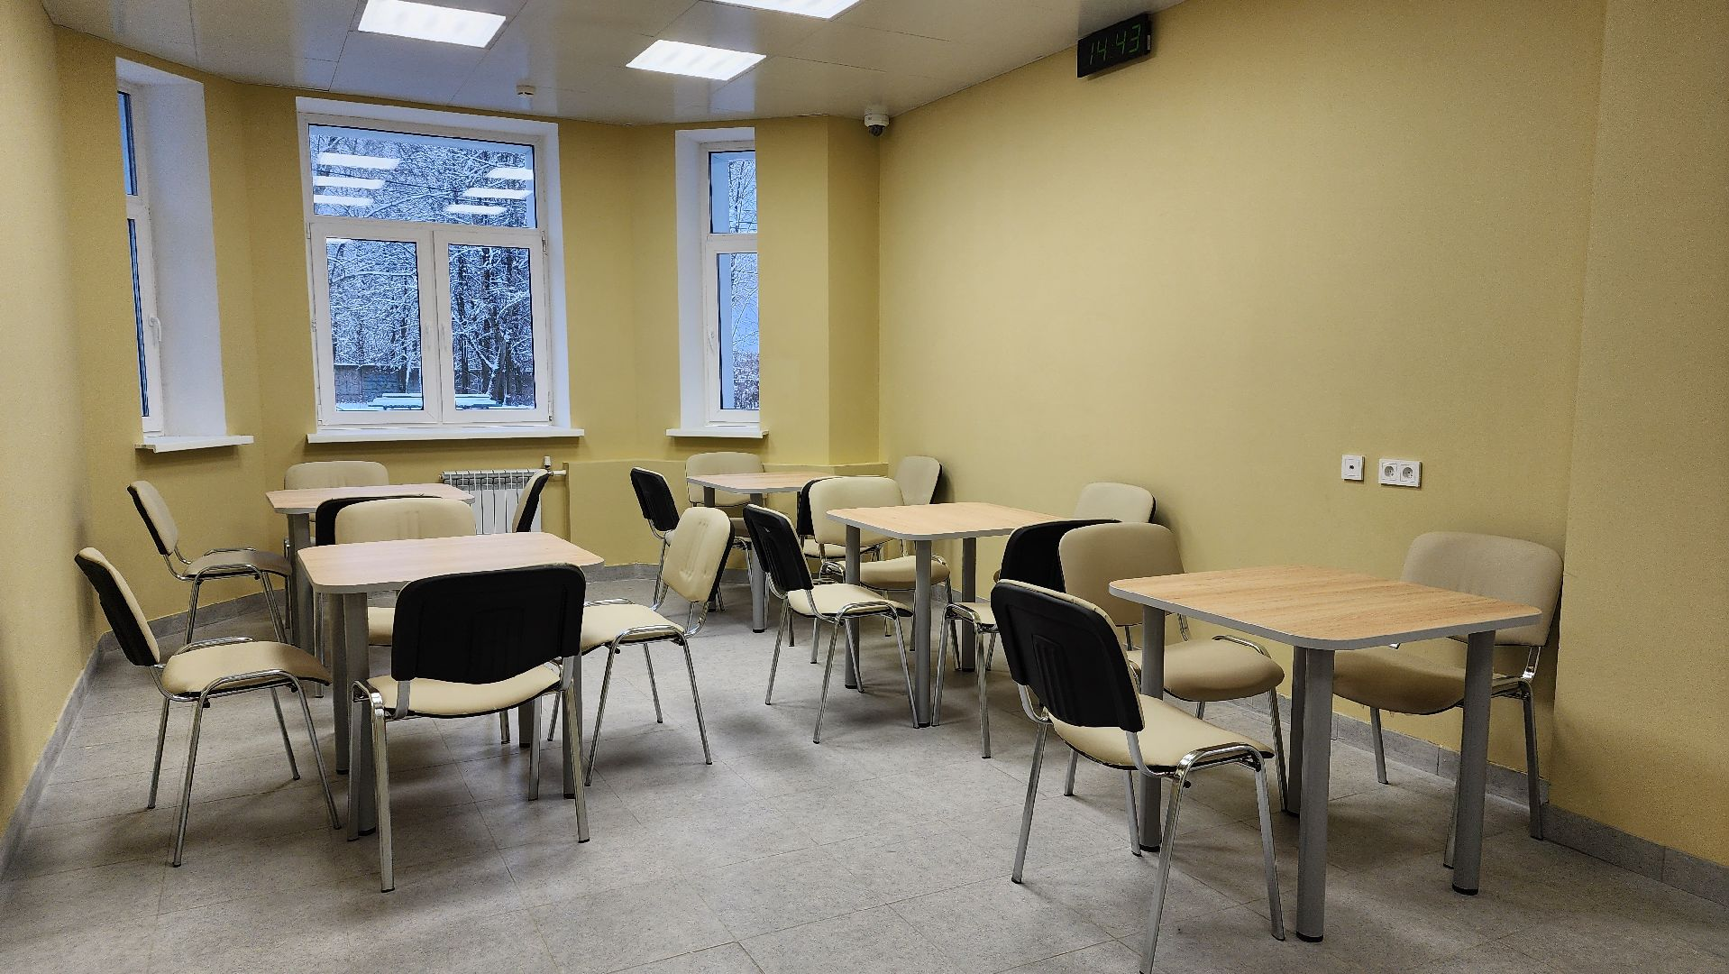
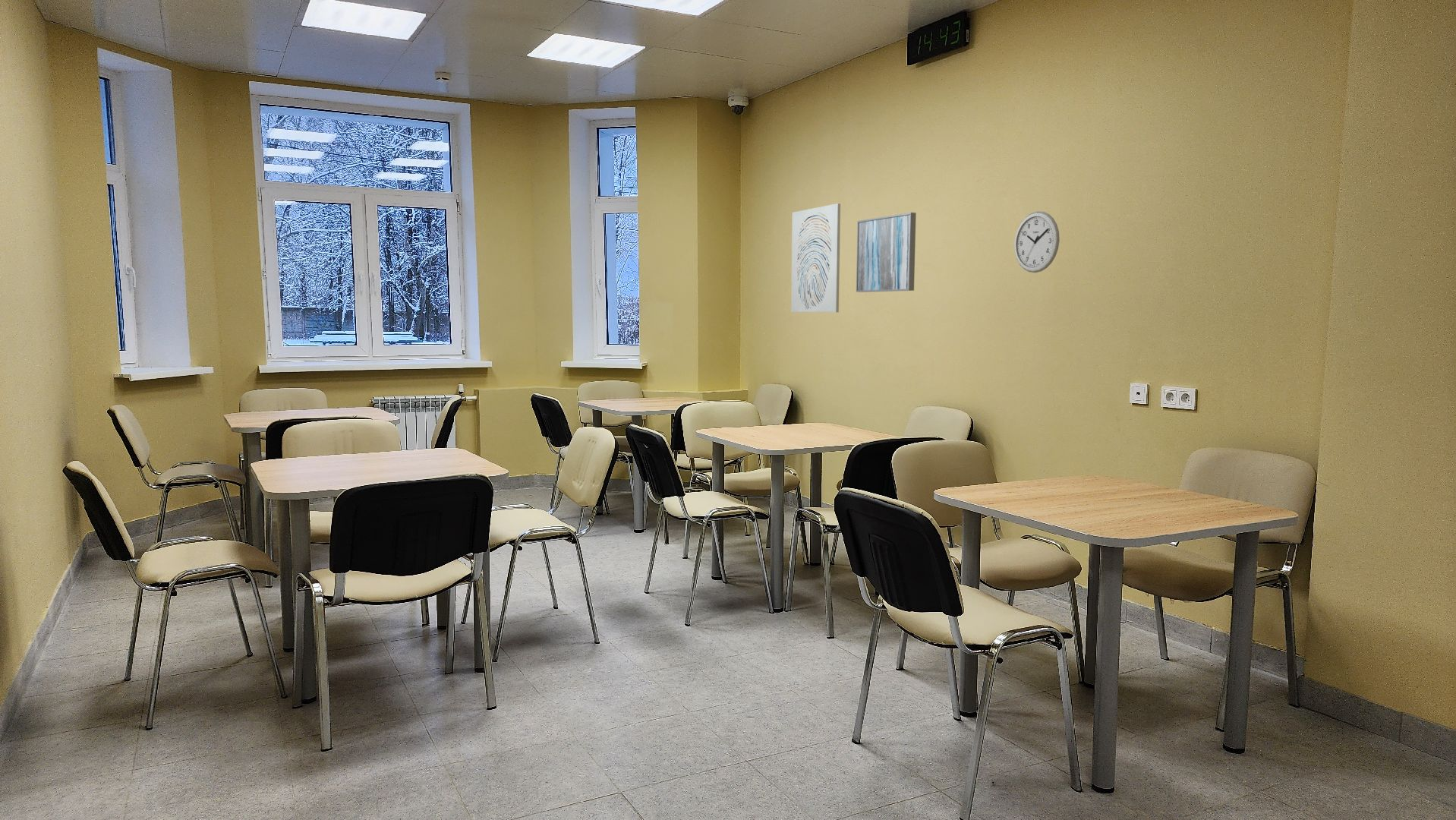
+ wall art [790,203,841,313]
+ wall clock [1013,210,1060,273]
+ wall art [856,212,917,293]
